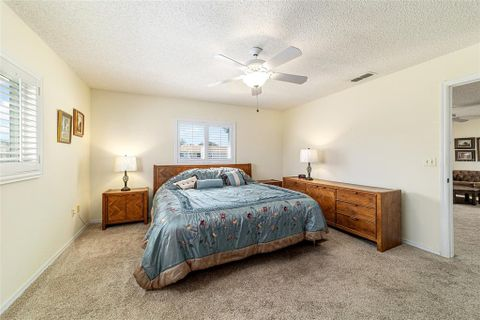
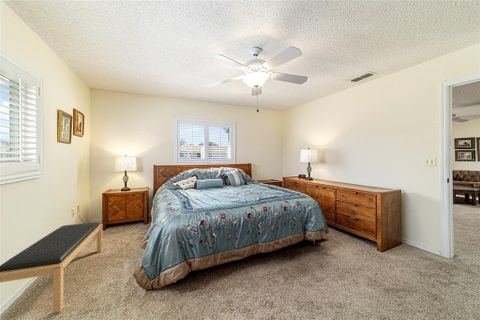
+ bench [0,222,103,314]
